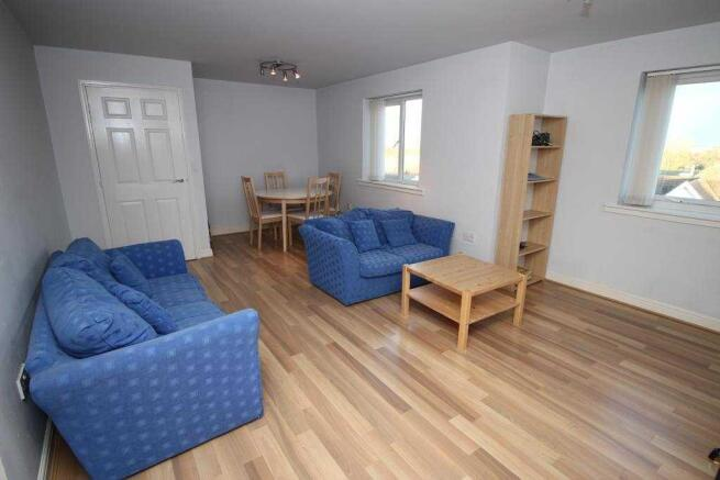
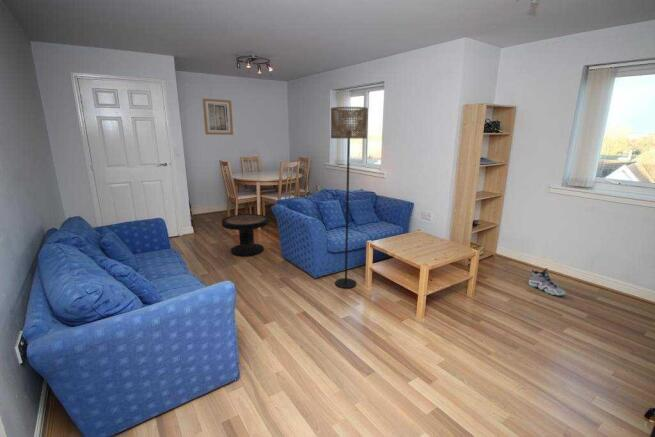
+ wall art [202,98,234,136]
+ sneaker [528,267,566,297]
+ side table [221,213,270,257]
+ floor lamp [330,106,369,289]
